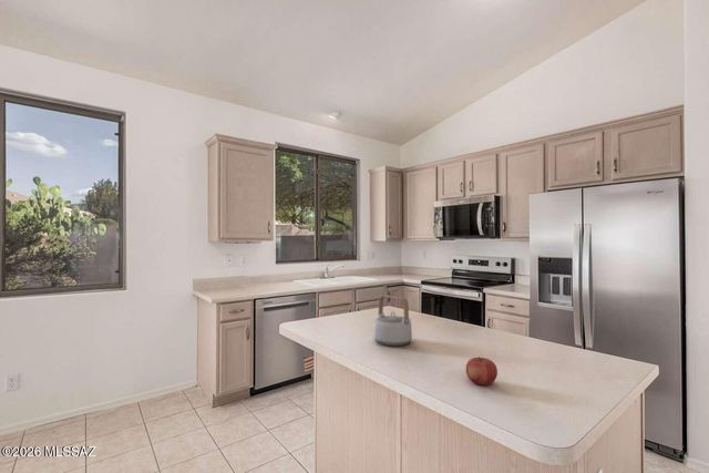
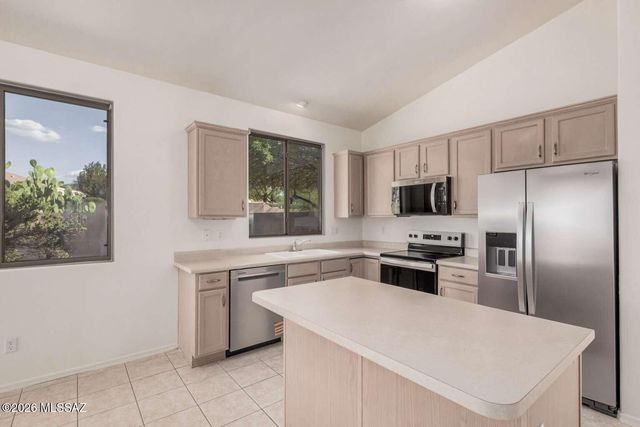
- teapot [372,294,413,347]
- fruit [465,356,499,387]
